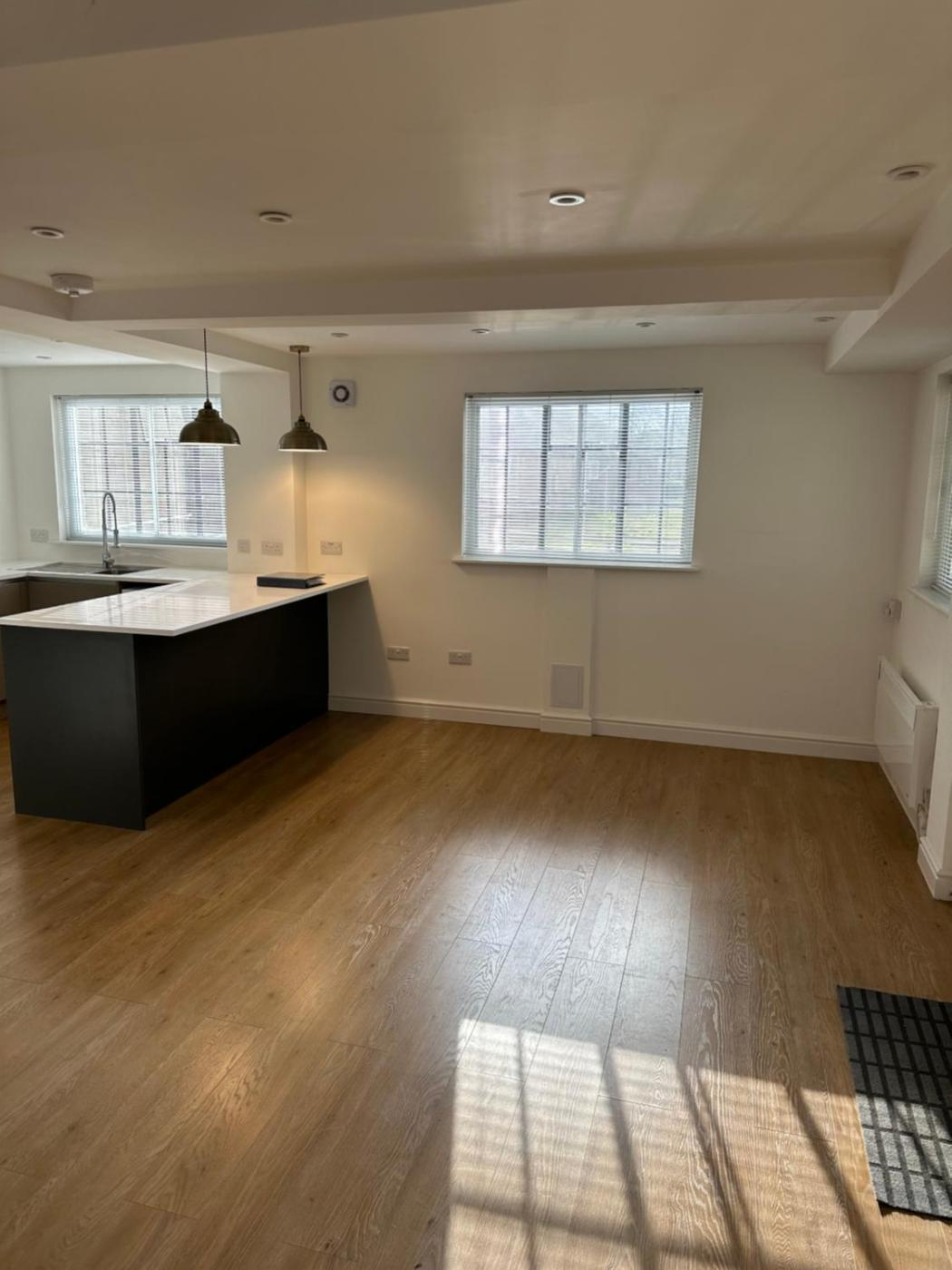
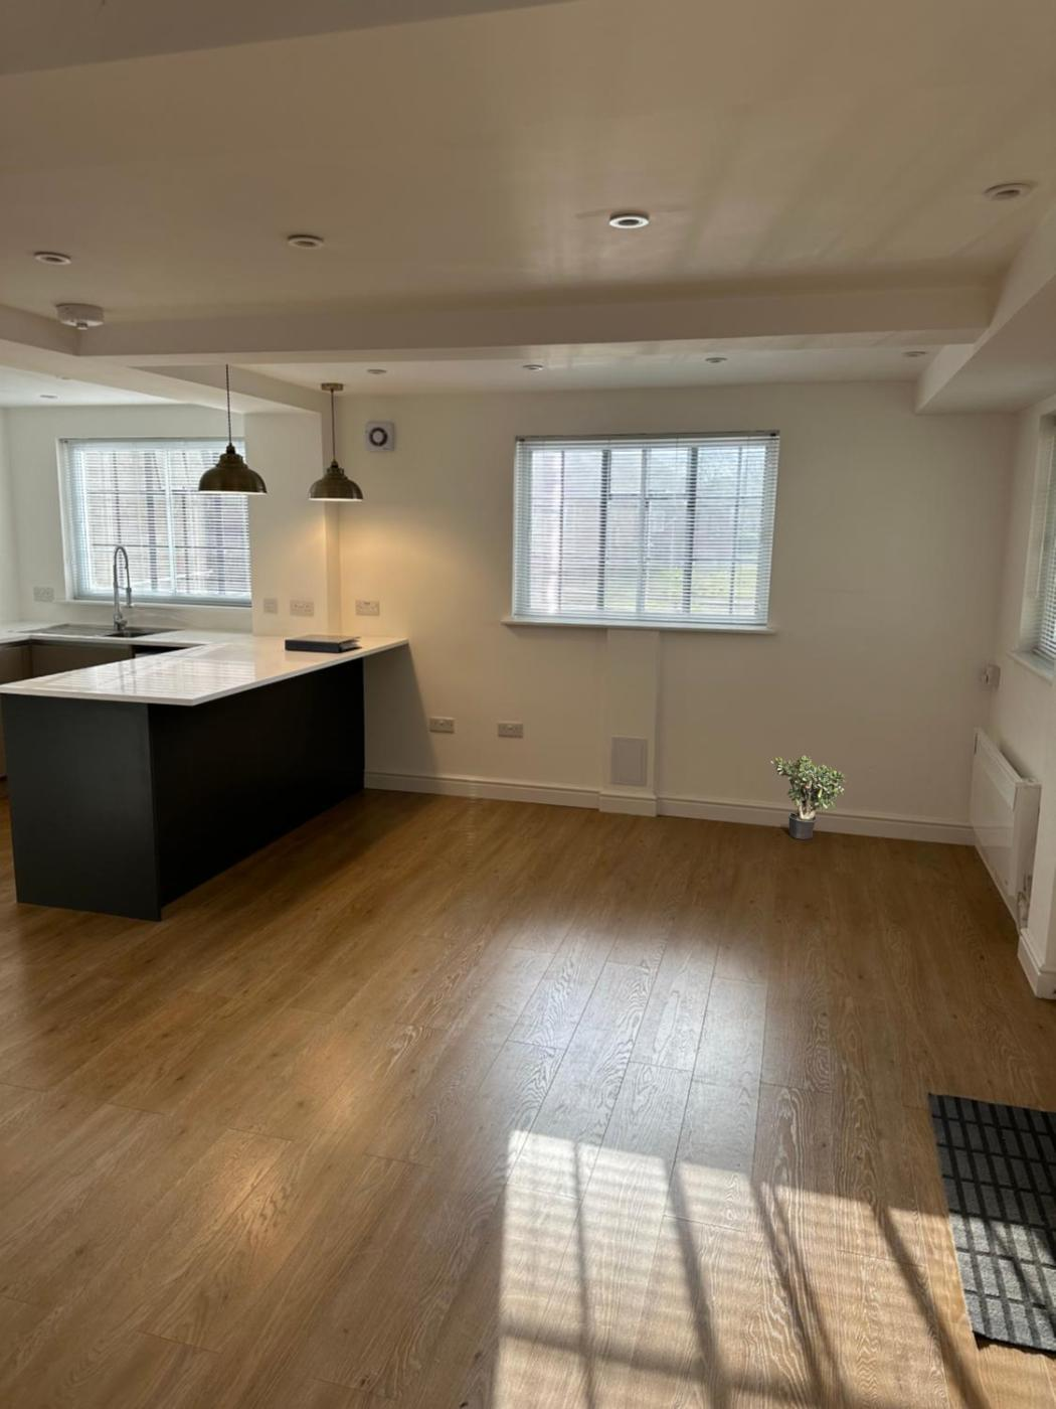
+ potted plant [770,754,846,840]
